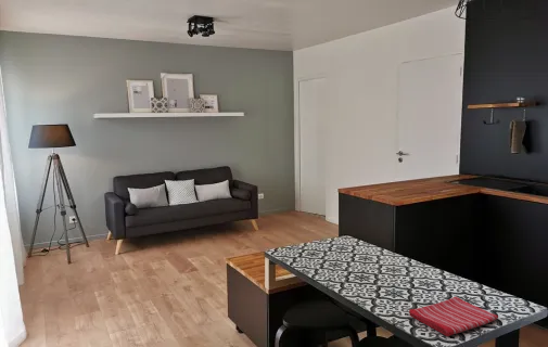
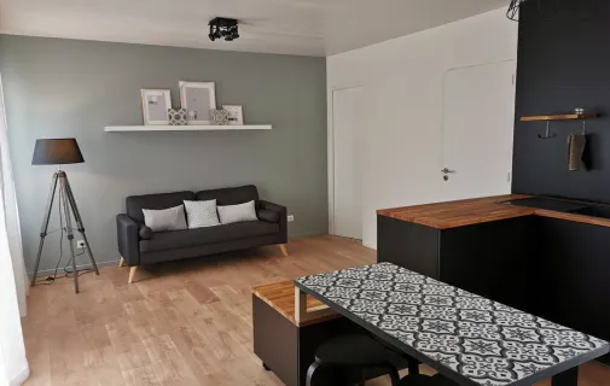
- dish towel [408,295,499,337]
